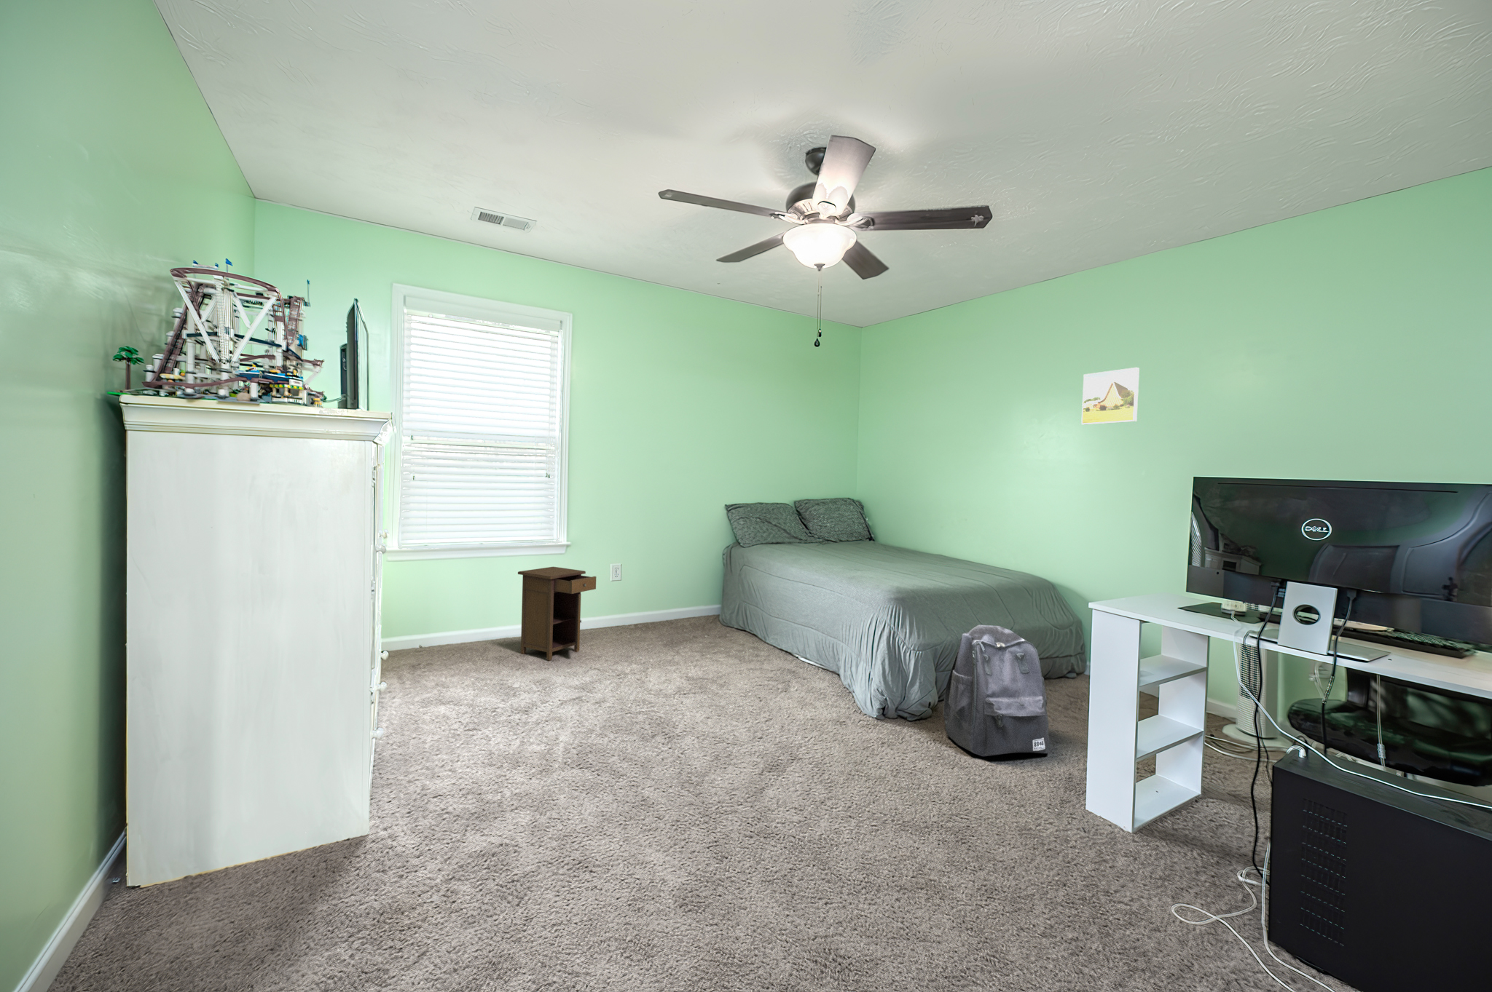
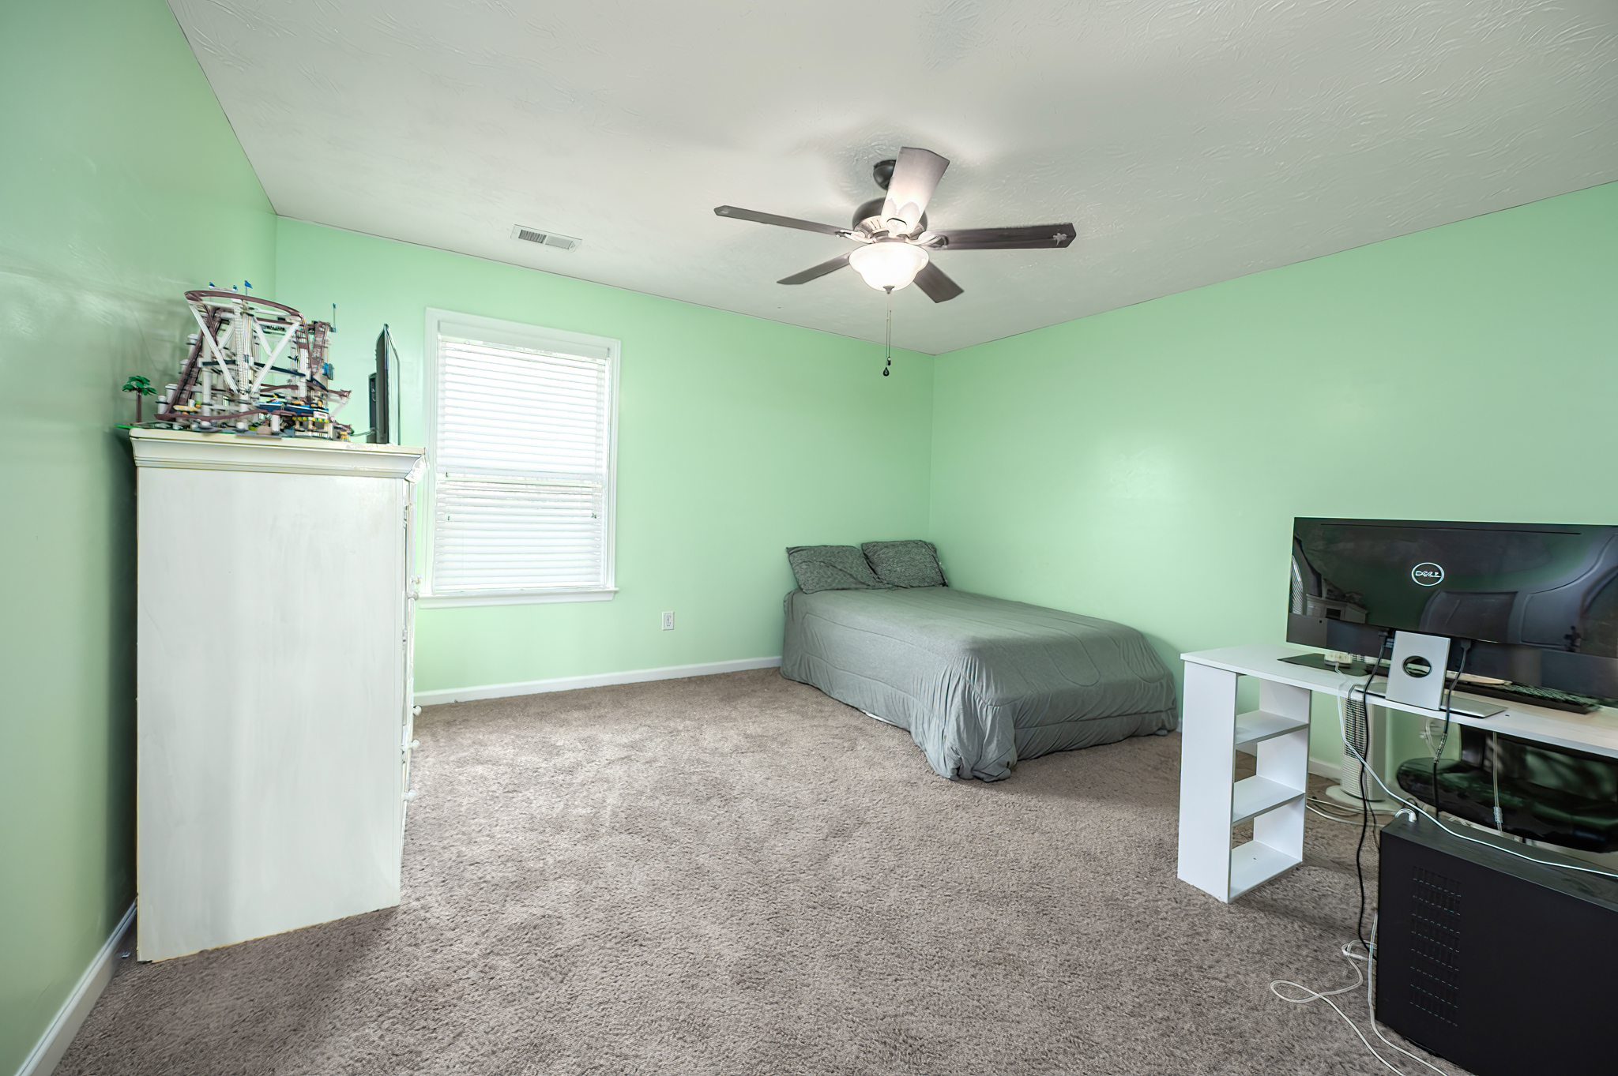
- backpack [943,624,1051,757]
- nightstand [517,566,597,661]
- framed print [1080,366,1140,425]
